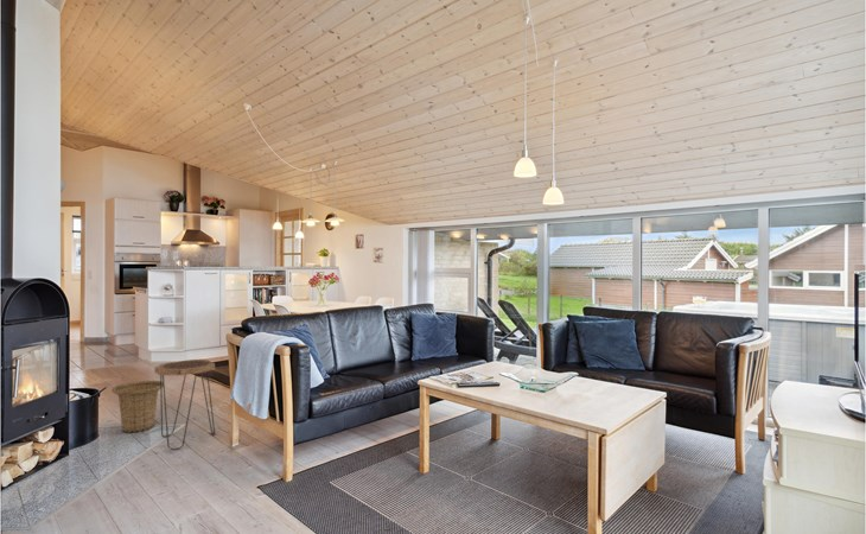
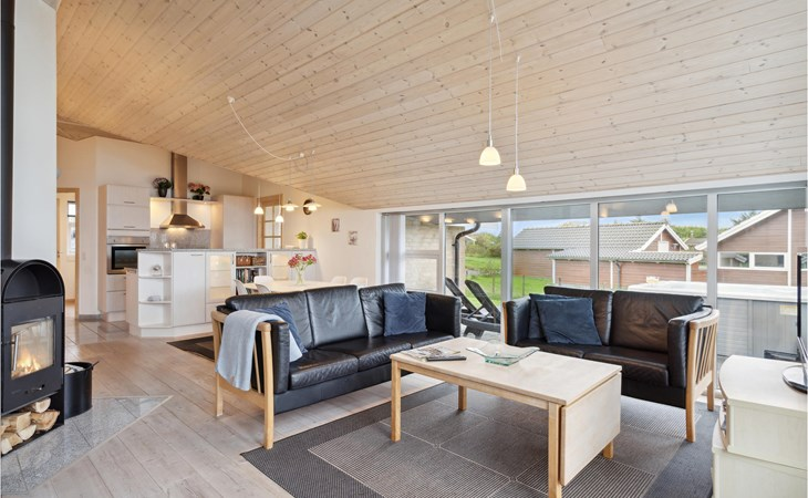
- basket [110,380,164,433]
- side table [153,358,216,451]
